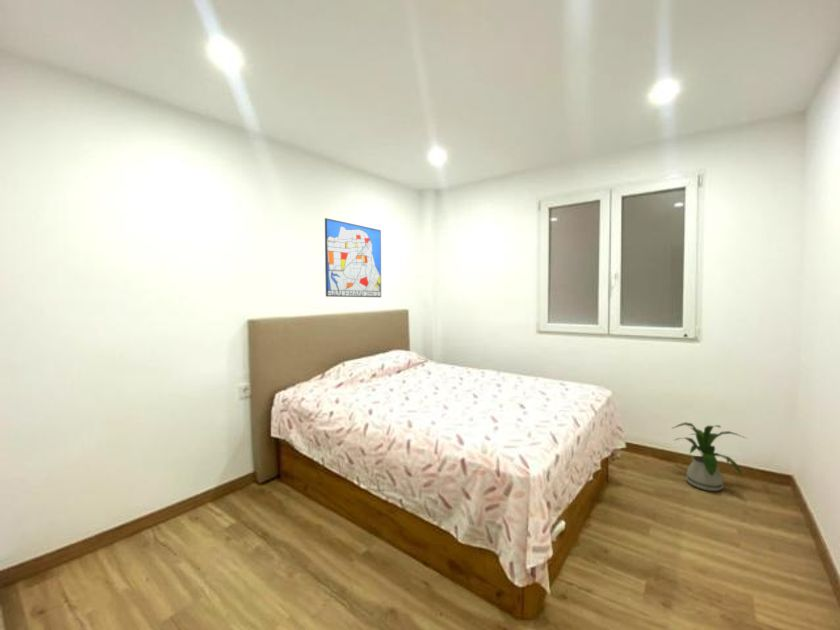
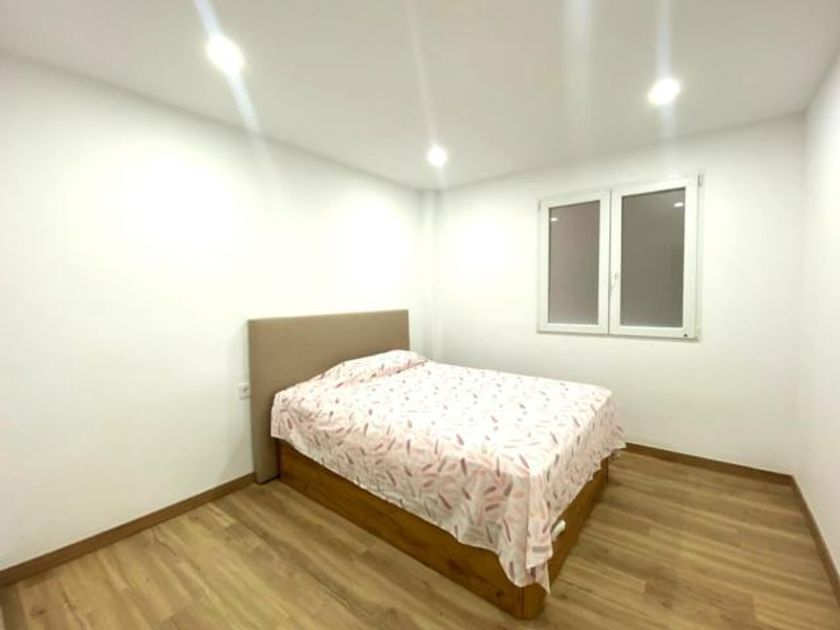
- house plant [672,421,748,492]
- wall art [324,217,382,298]
